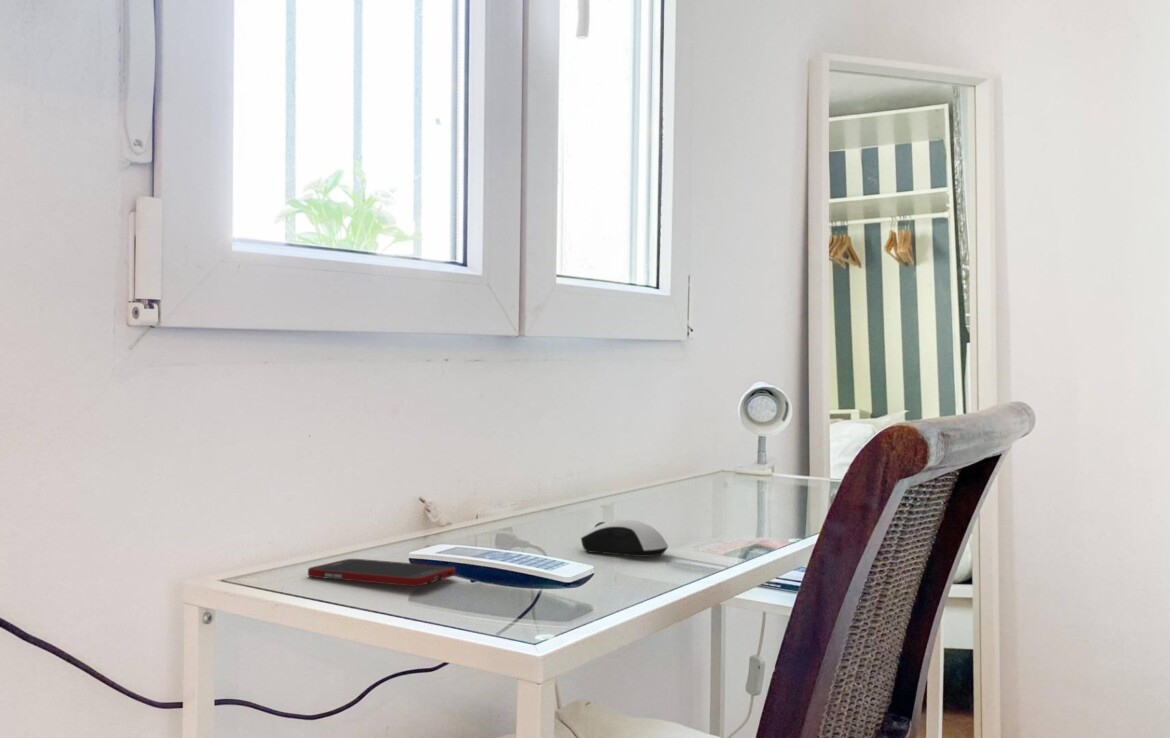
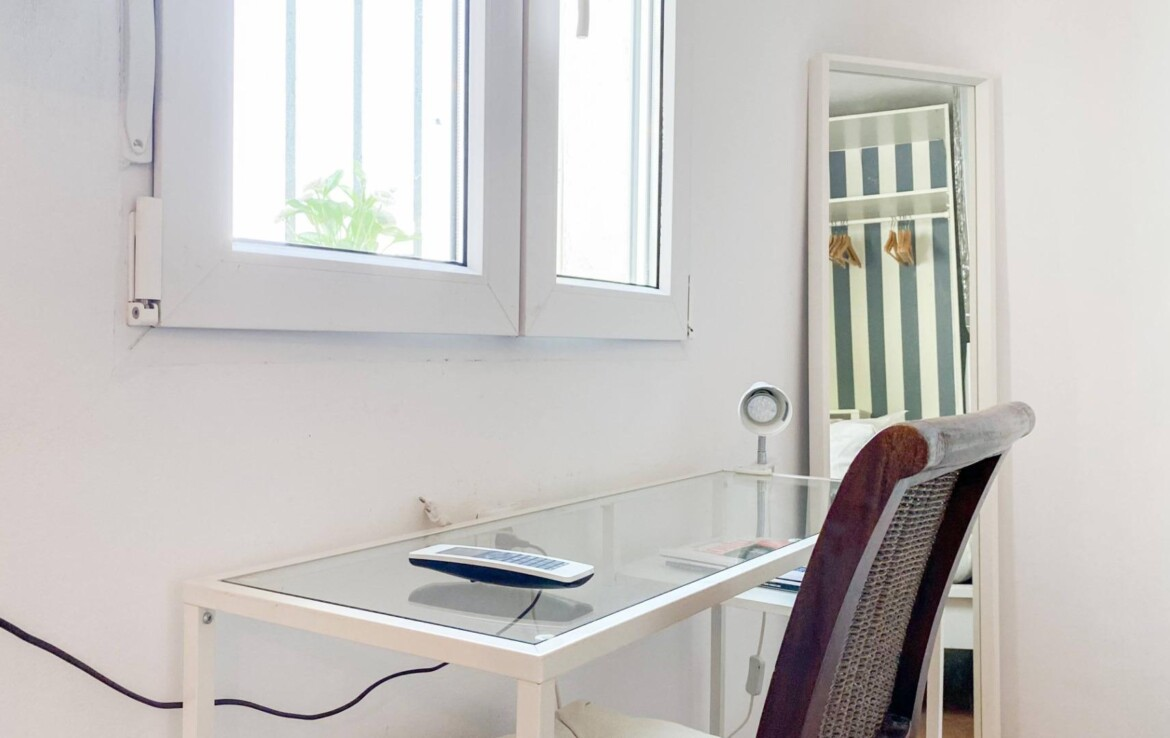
- computer mouse [579,518,669,558]
- cell phone [307,558,456,587]
